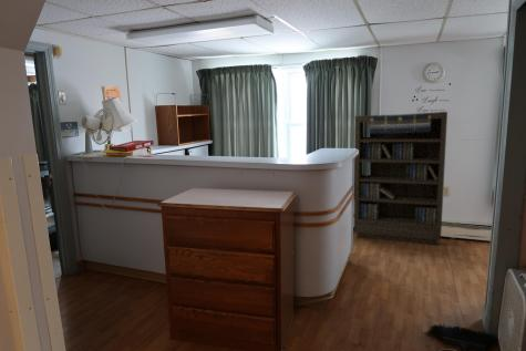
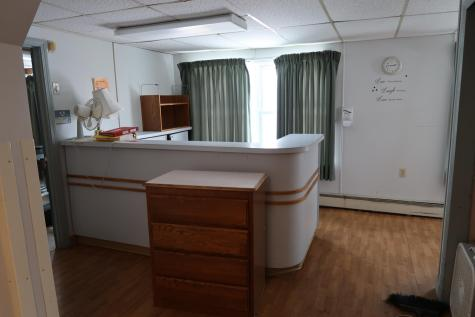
- bookcase [353,111,448,246]
